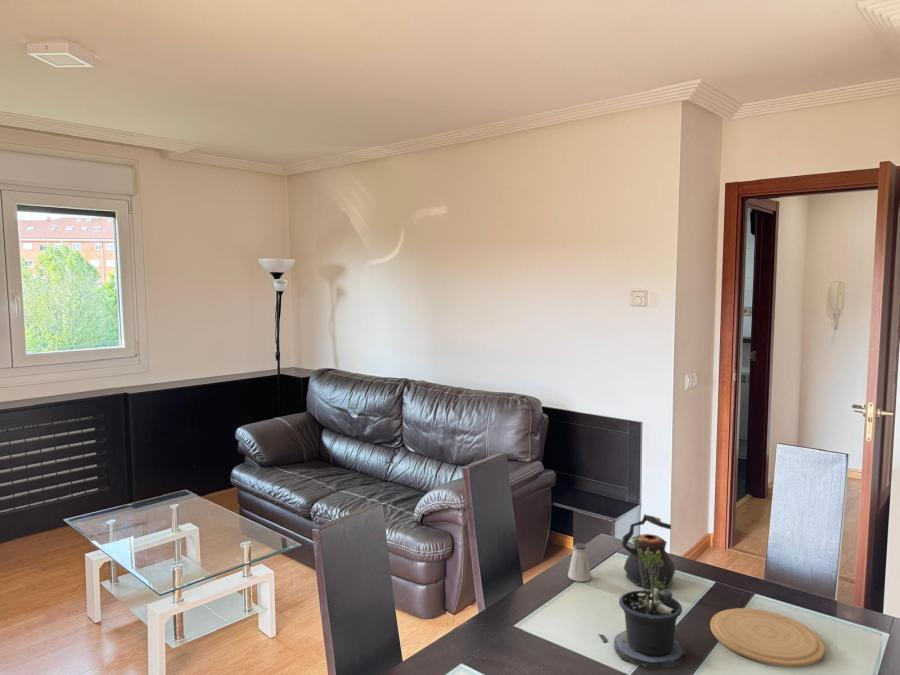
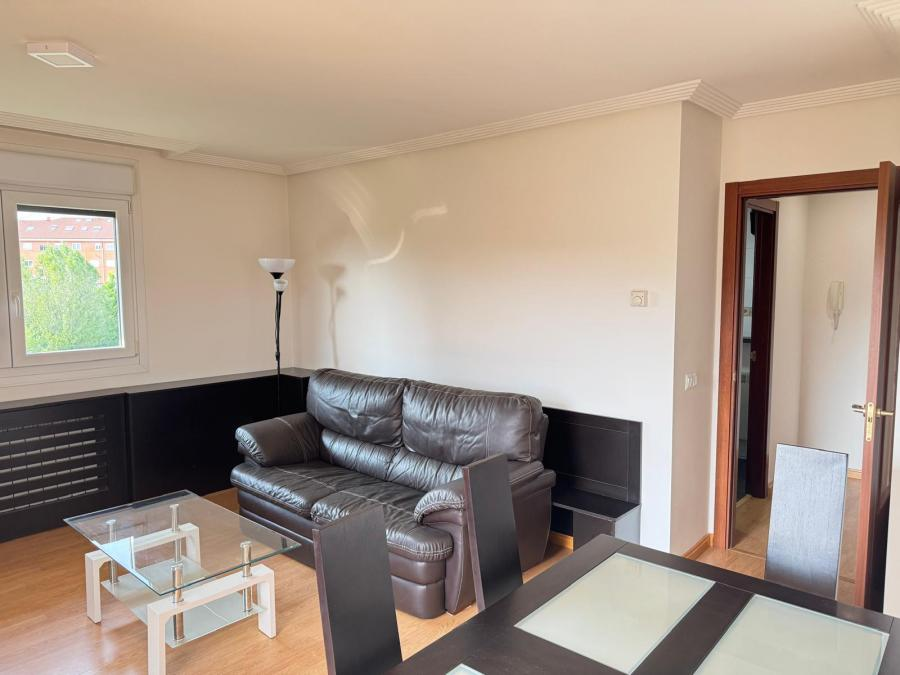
- teapot [620,513,676,590]
- plate [709,607,826,668]
- saltshaker [567,542,592,583]
- potted plant [597,534,687,671]
